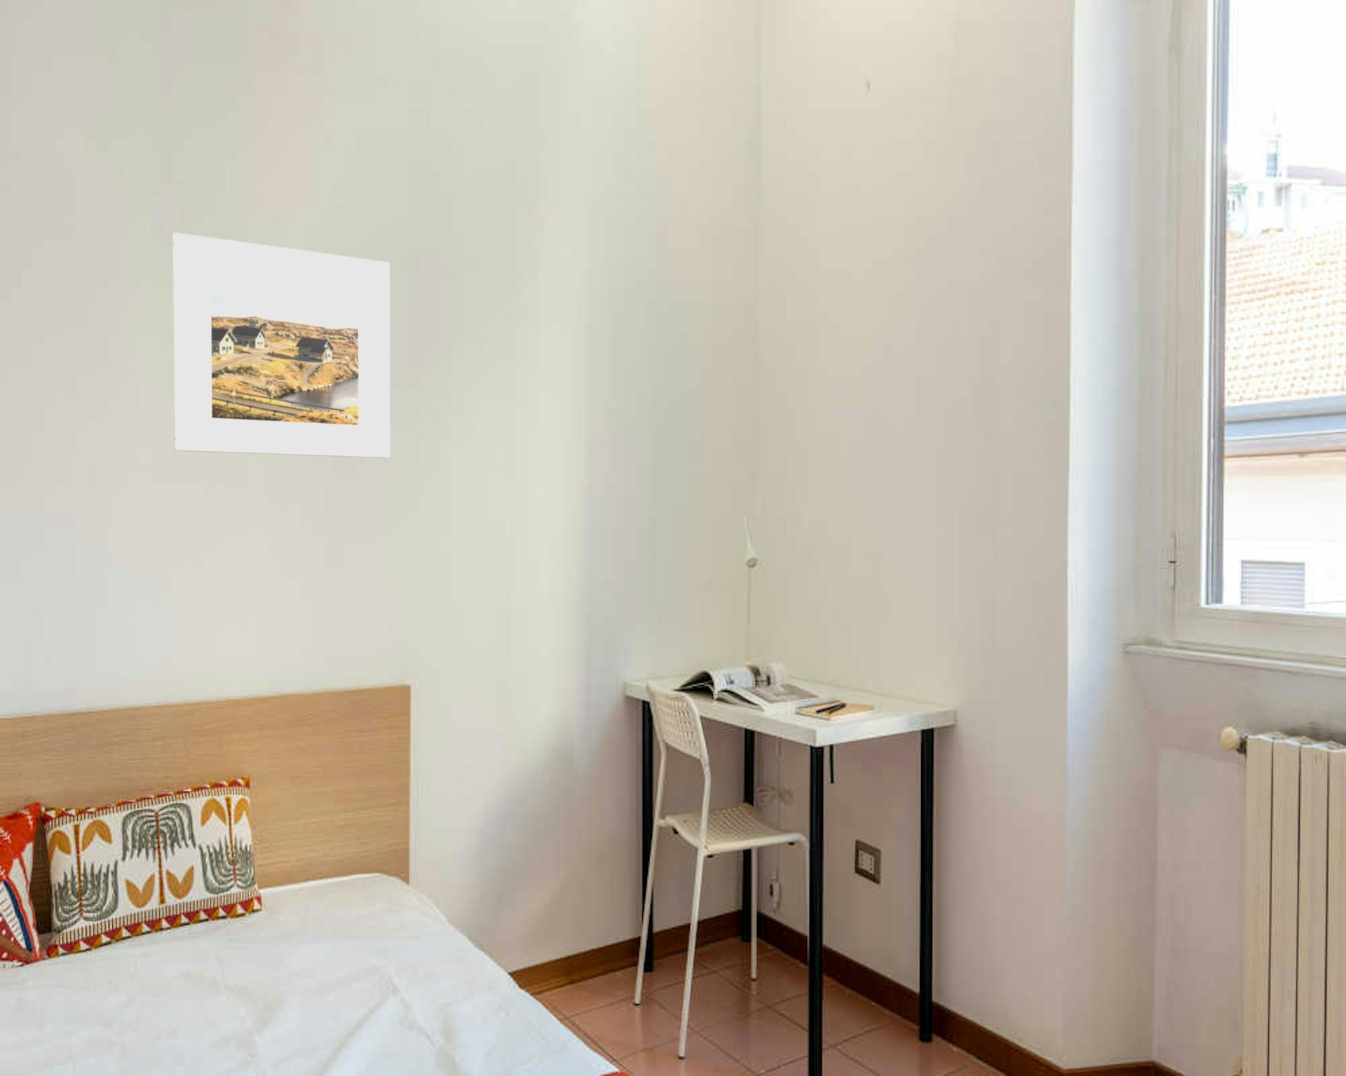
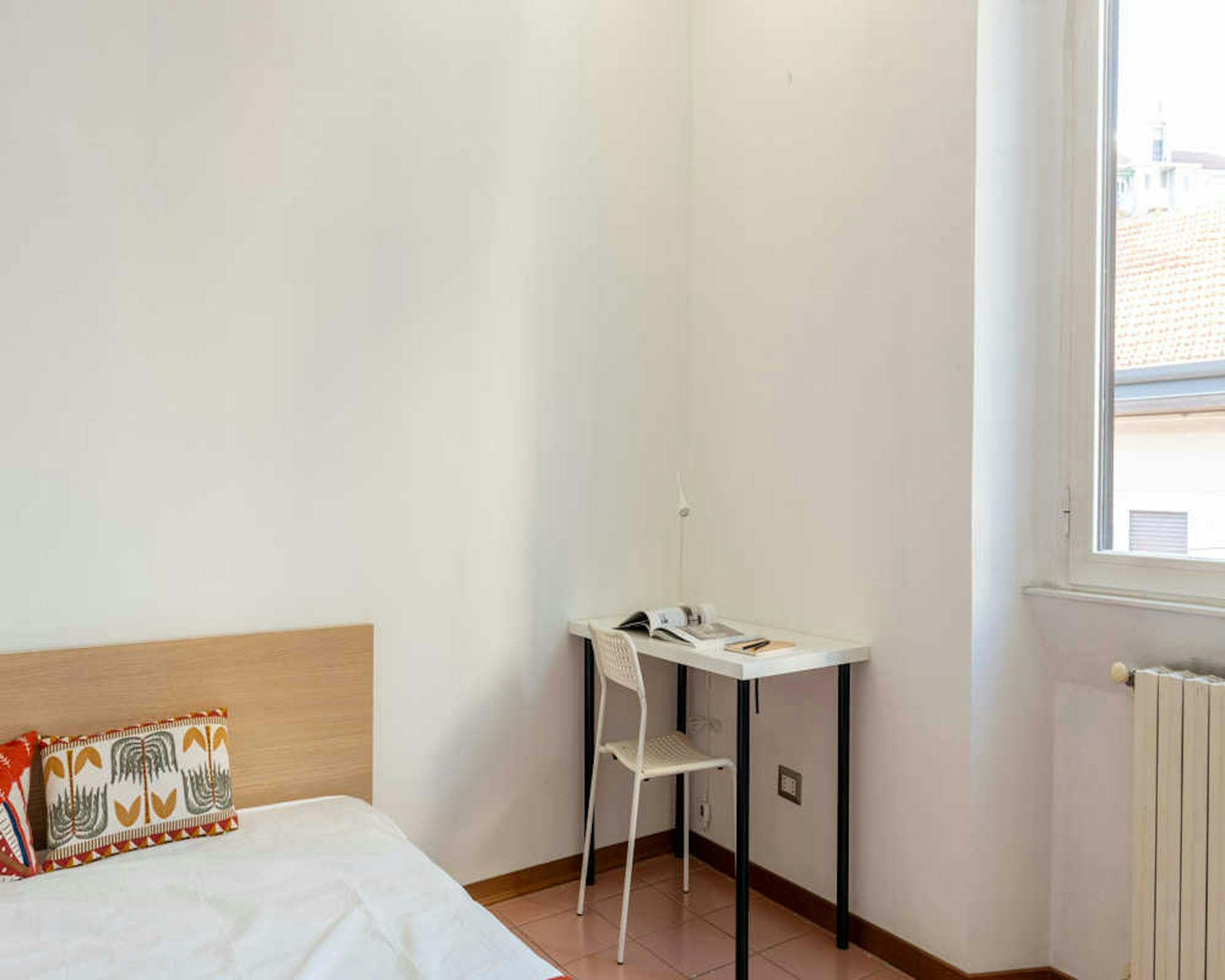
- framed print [171,232,391,459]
